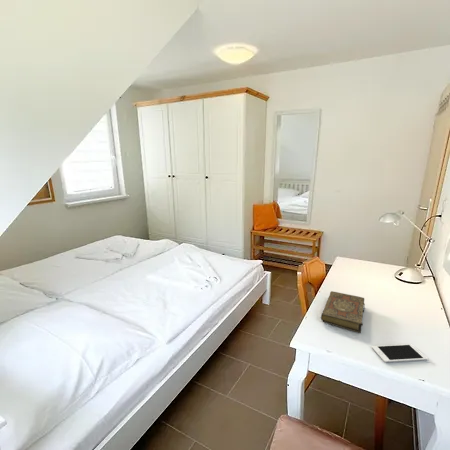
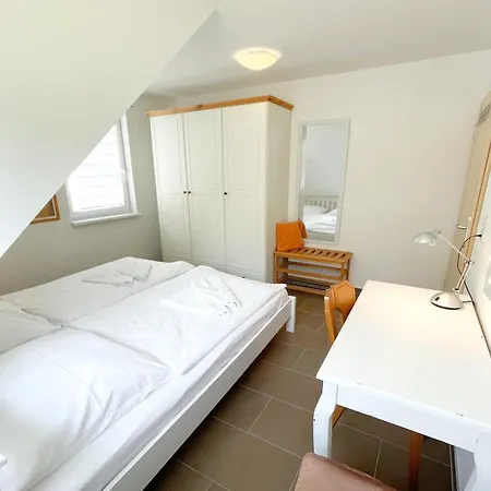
- cell phone [371,343,429,363]
- book [320,290,366,334]
